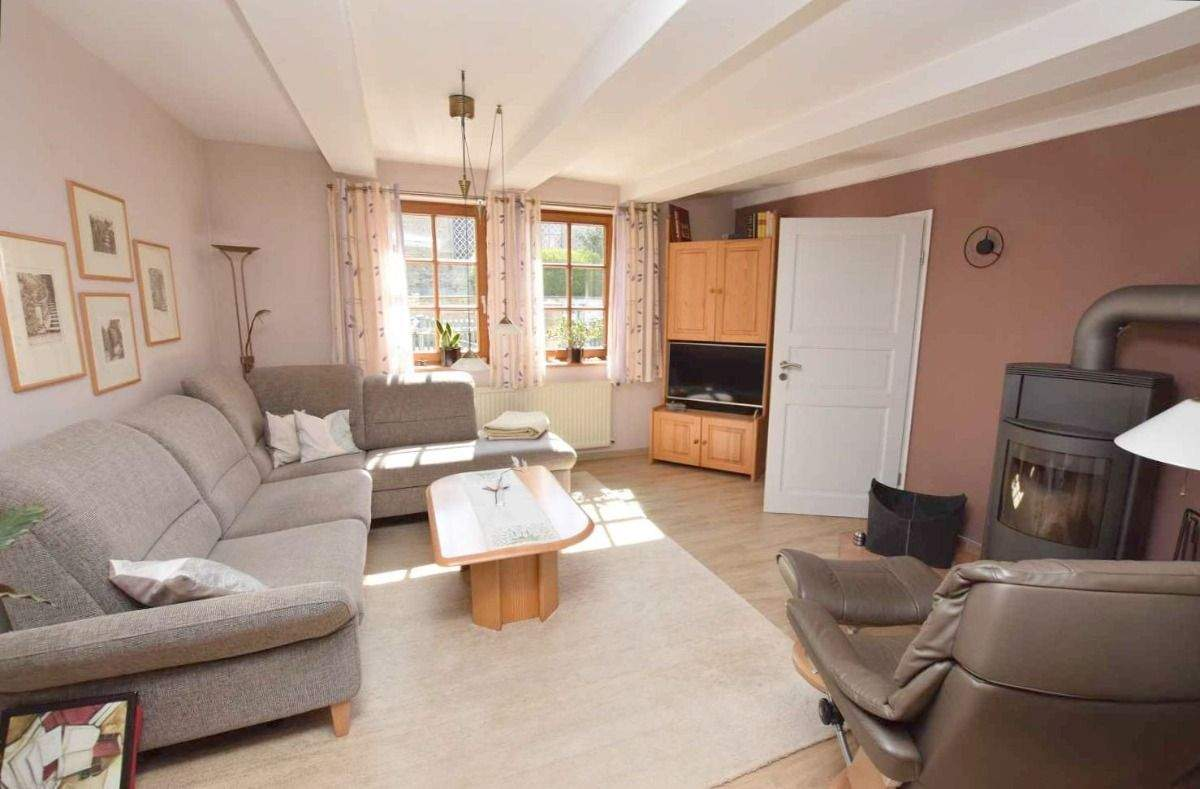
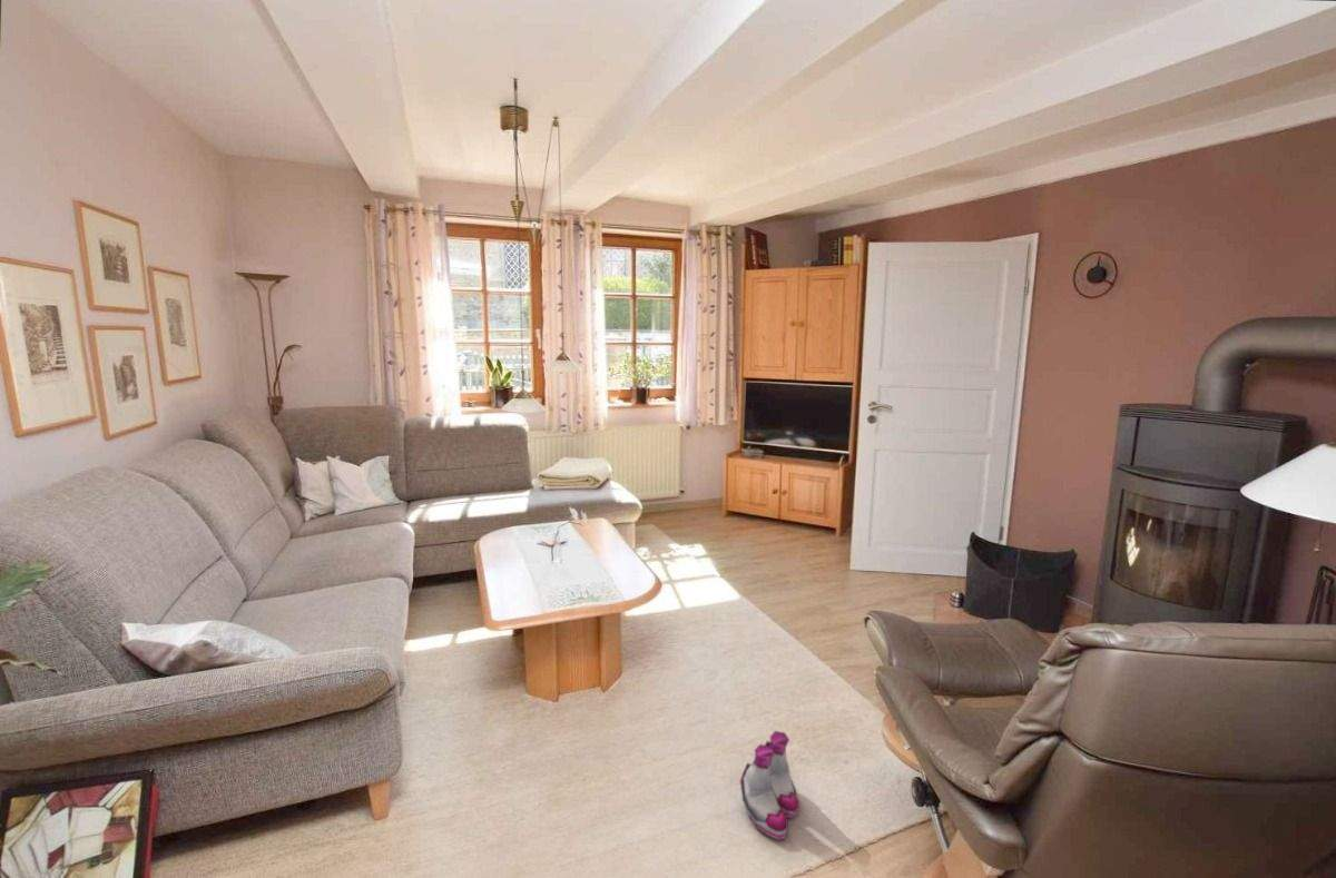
+ boots [739,730,799,841]
